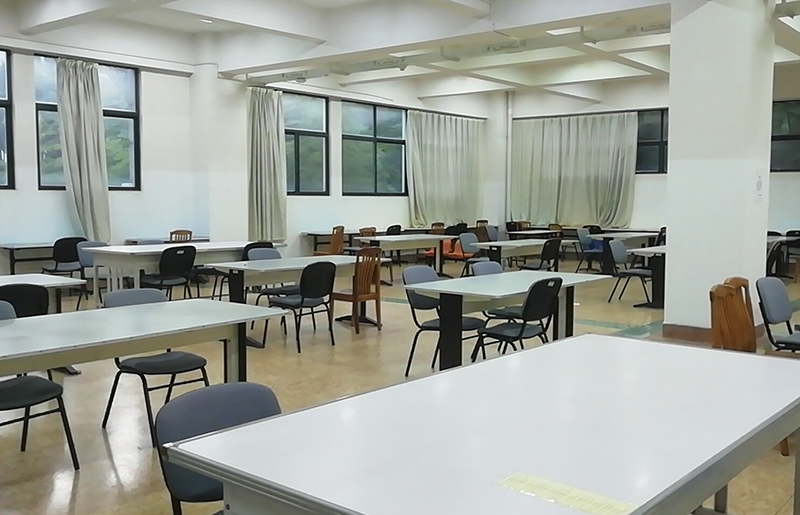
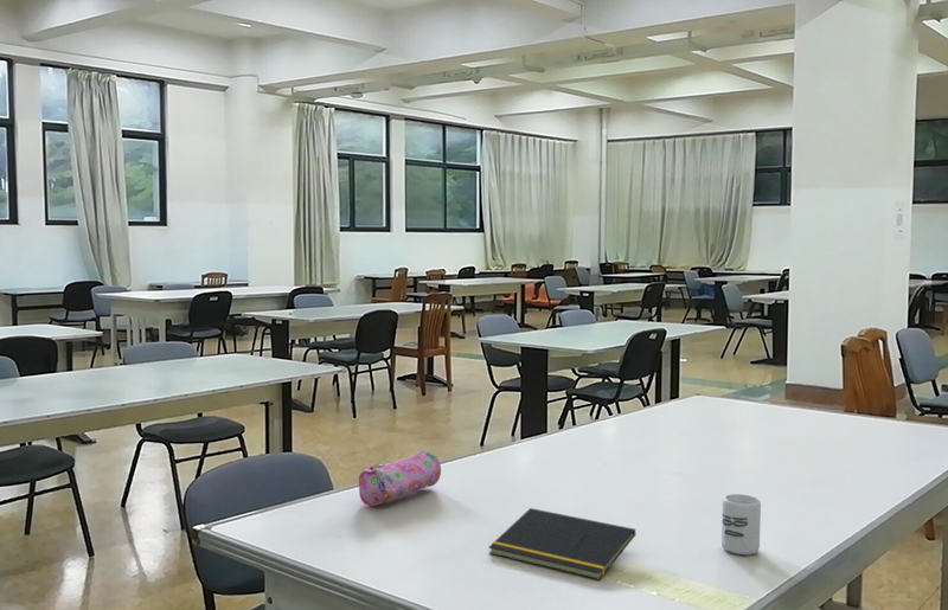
+ cup [720,493,762,556]
+ notepad [487,507,636,582]
+ pencil case [358,449,442,507]
